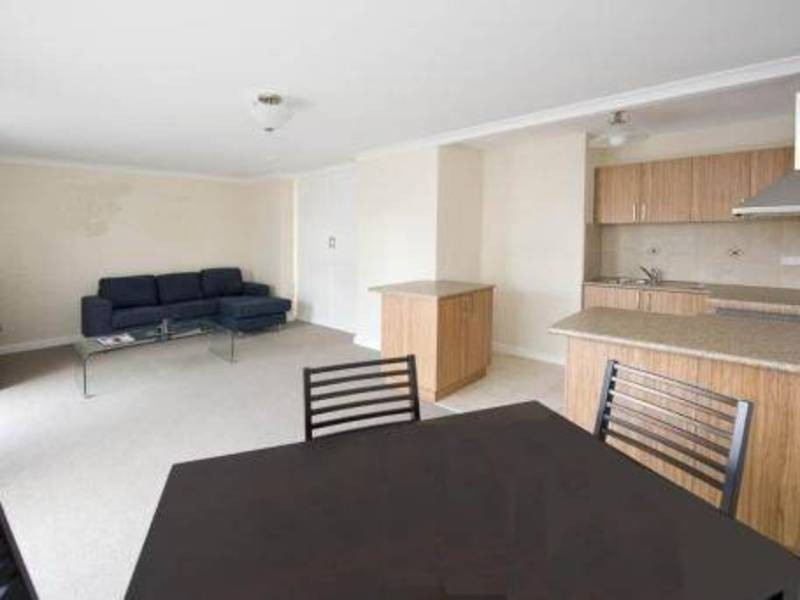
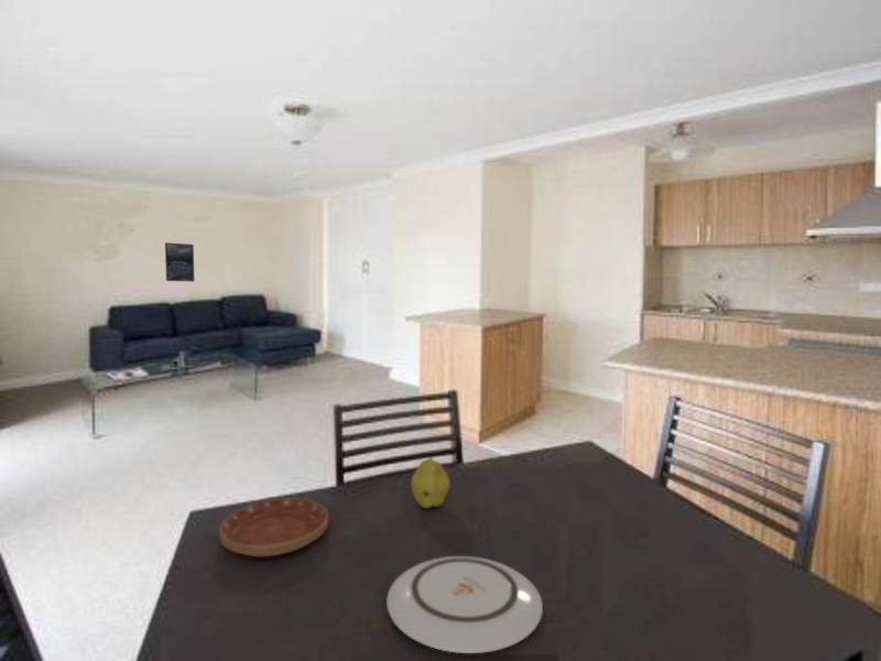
+ plate [385,555,544,654]
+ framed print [164,241,195,283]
+ saucer [218,497,329,557]
+ fruit [411,456,450,510]
